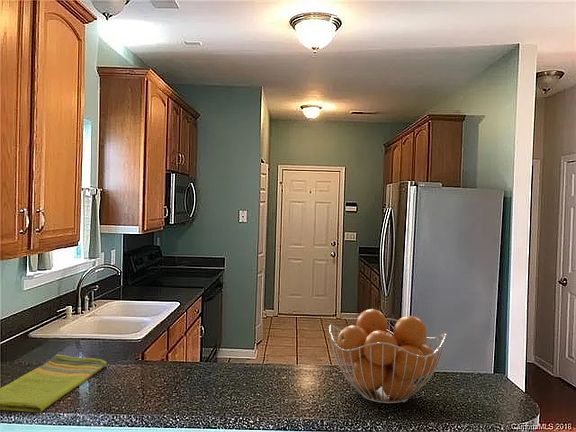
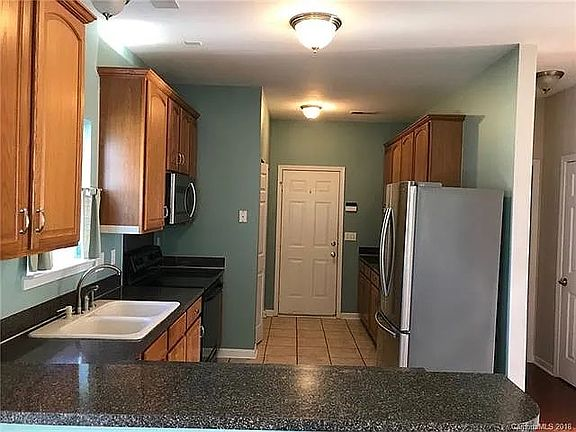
- dish towel [0,354,107,413]
- fruit basket [328,308,447,404]
